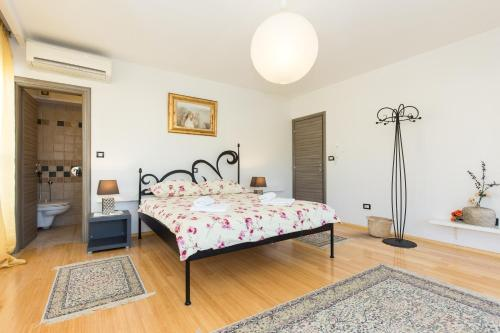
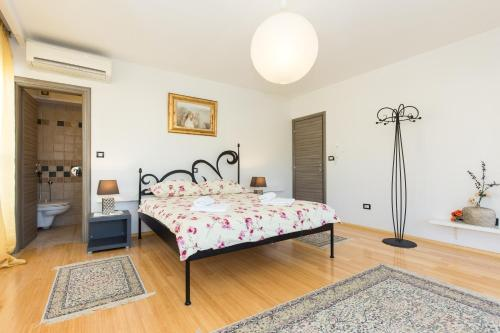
- basket [366,215,394,239]
